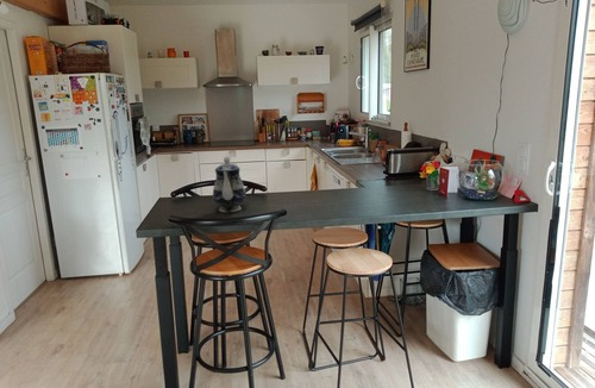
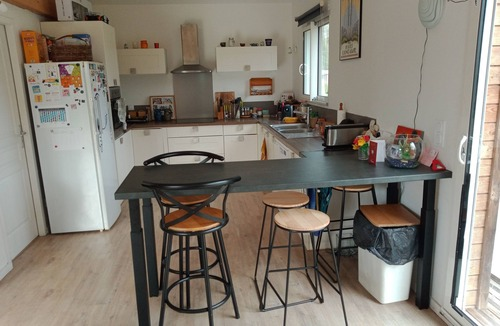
- teapot [212,156,246,213]
